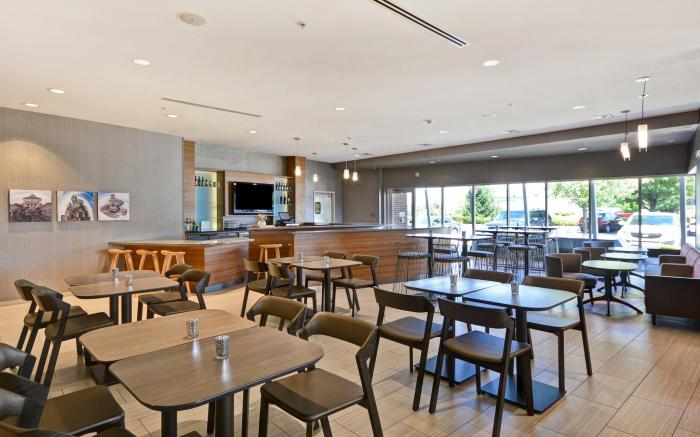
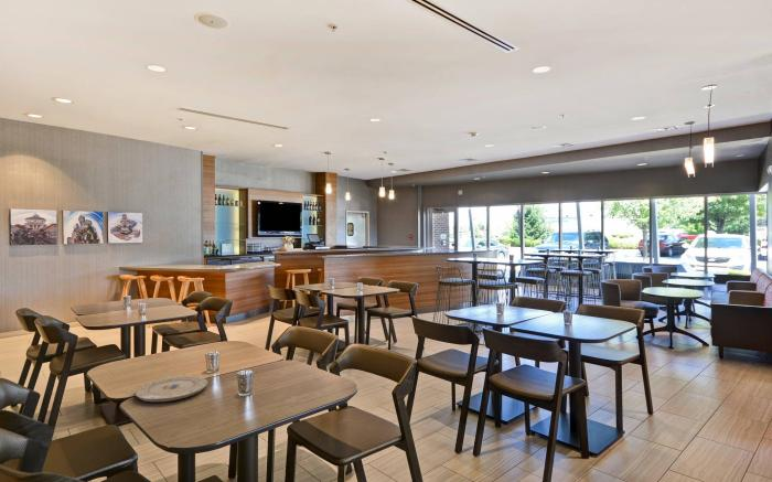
+ plate [133,375,208,403]
